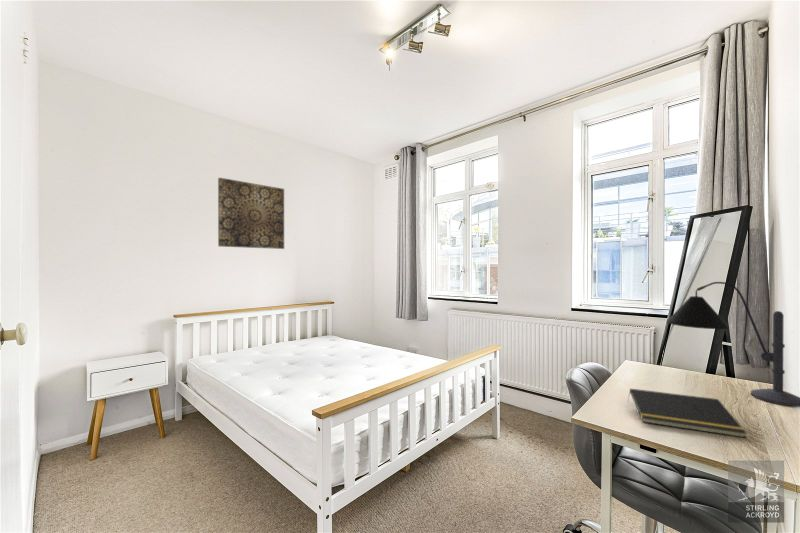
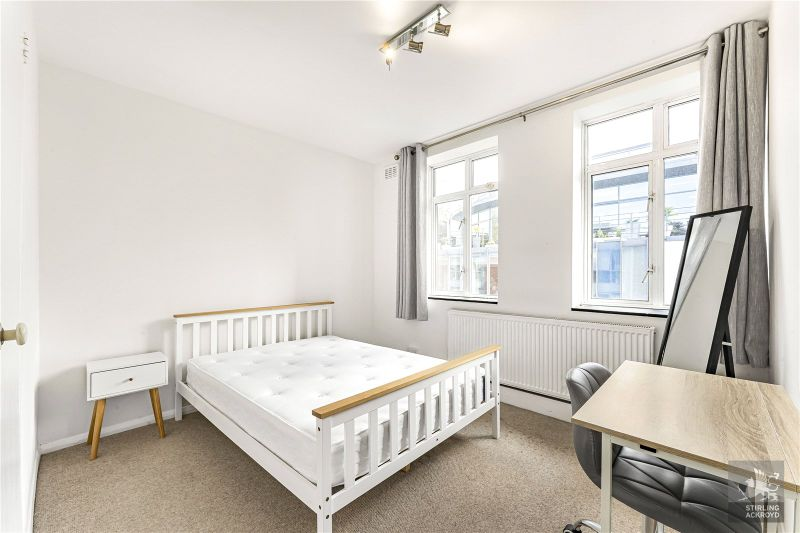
- wall art [217,177,285,250]
- notepad [627,388,748,439]
- desk lamp [666,281,800,408]
